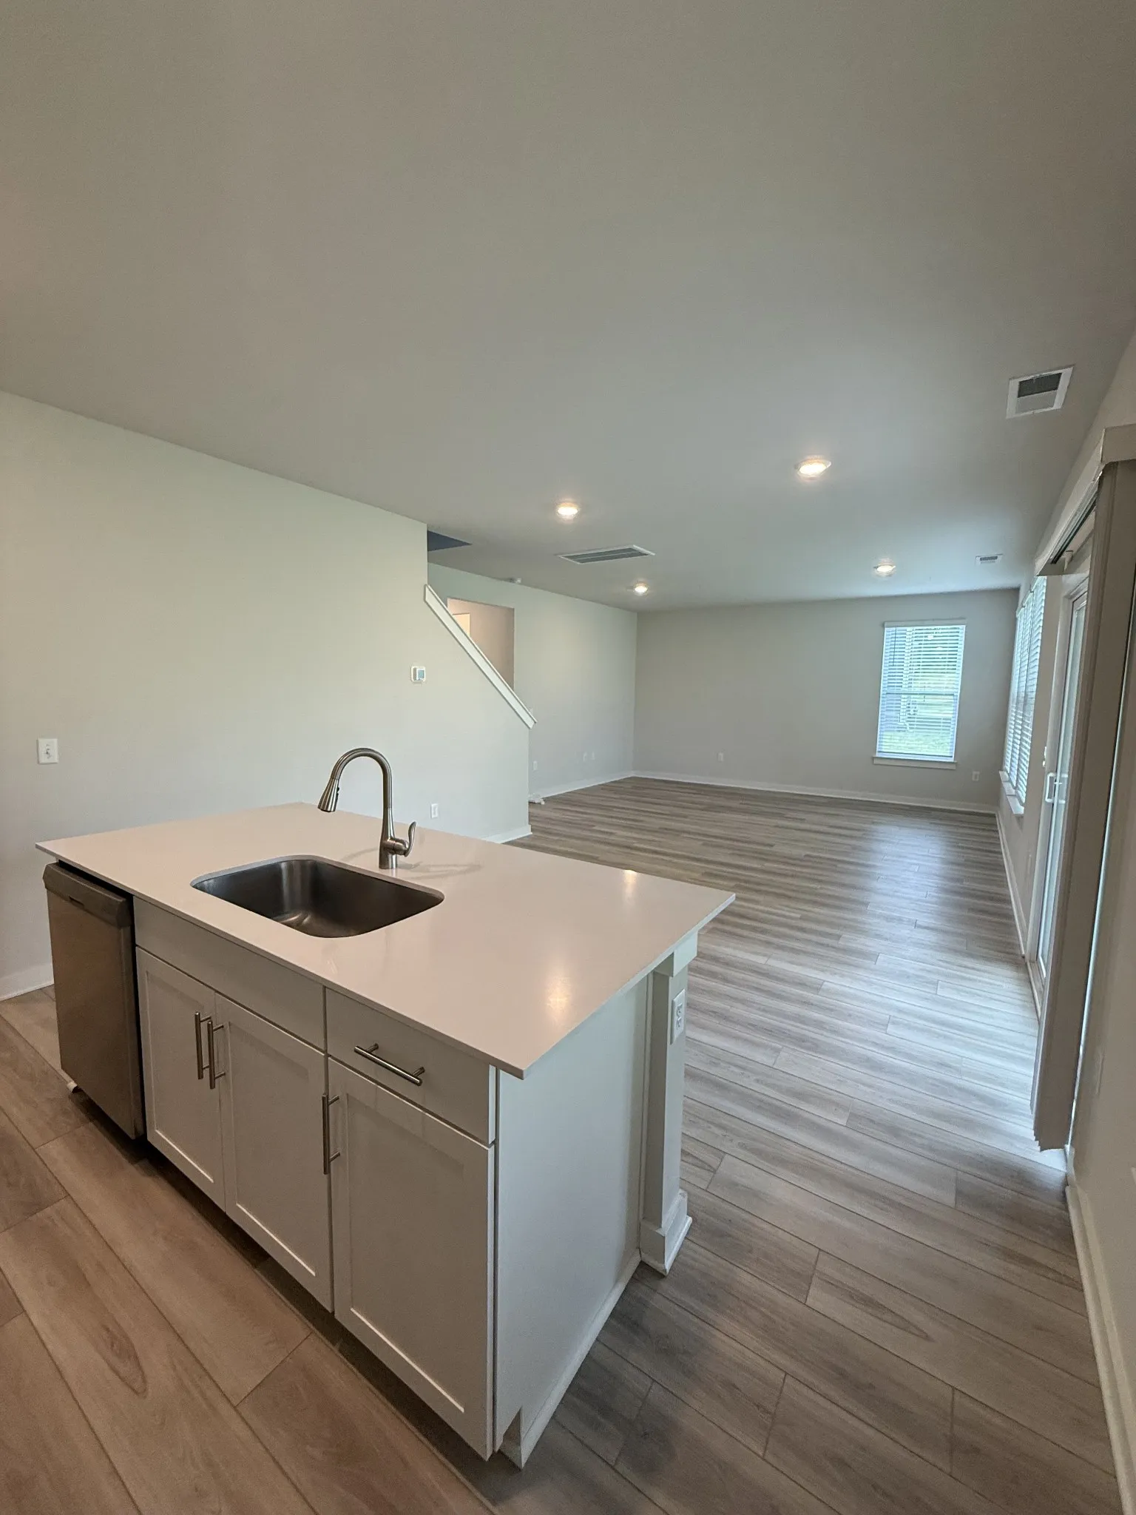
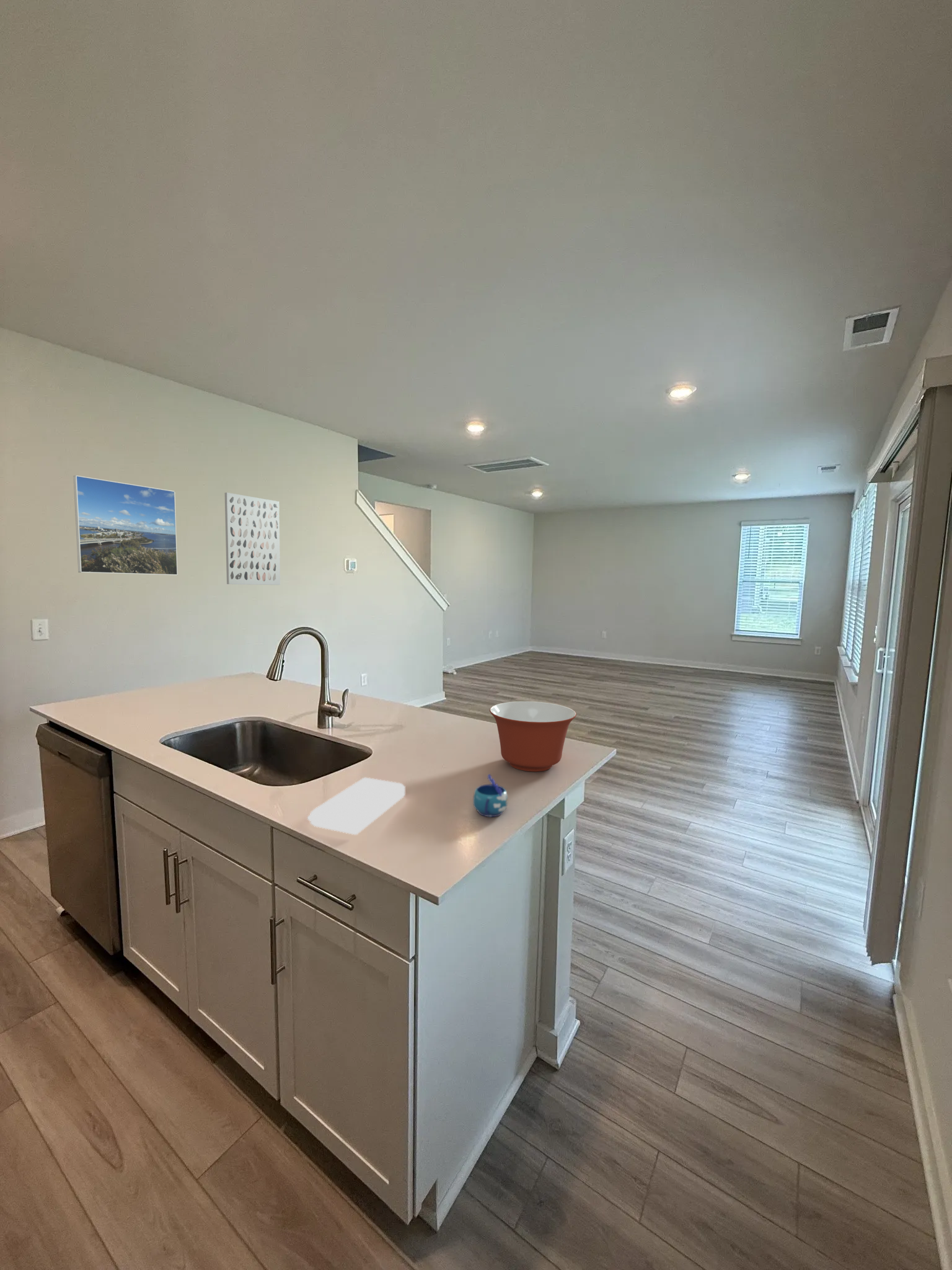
+ mug [472,773,508,817]
+ mixing bowl [489,701,577,772]
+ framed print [73,475,179,576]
+ wall art [224,492,281,585]
+ wireless charger [307,777,405,835]
